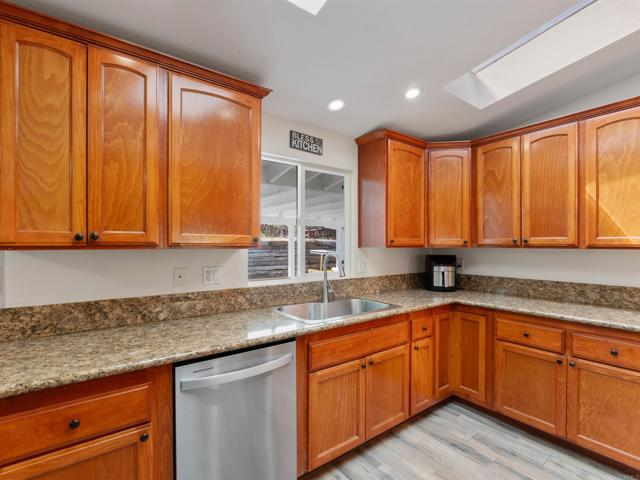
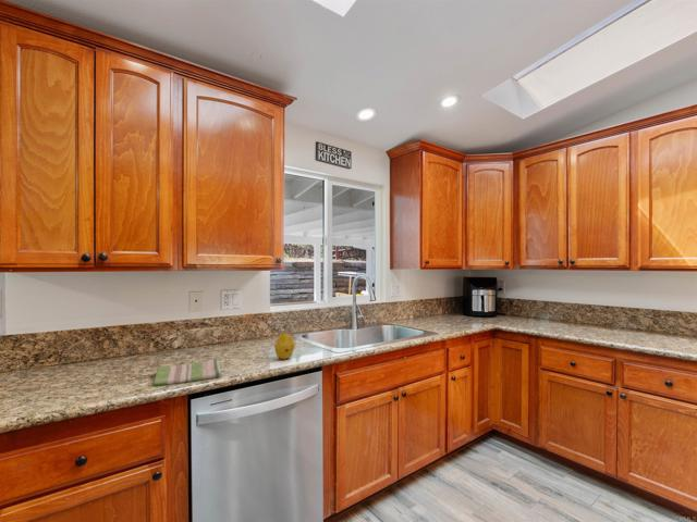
+ fruit [273,332,296,361]
+ dish towel [152,357,223,387]
